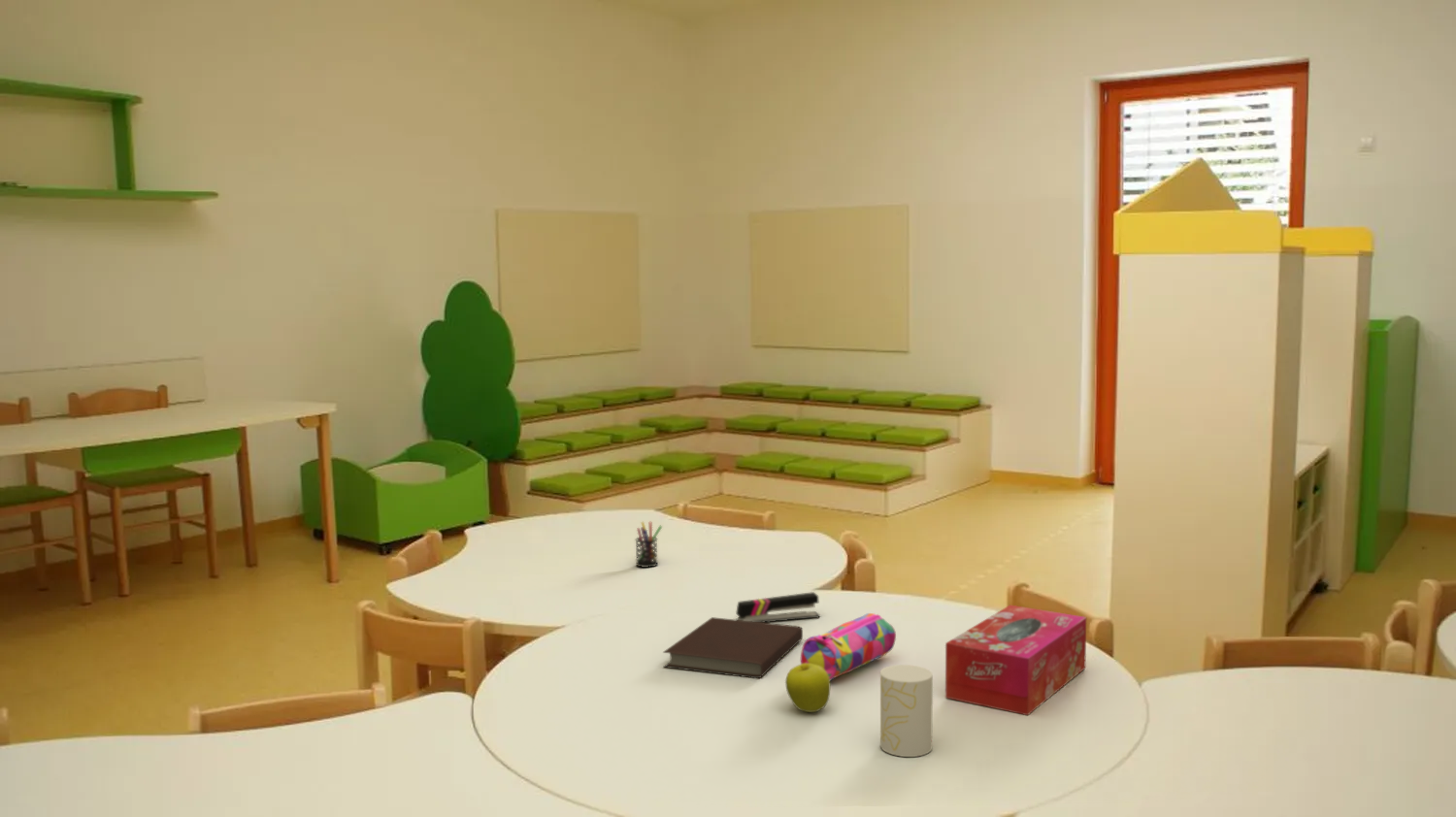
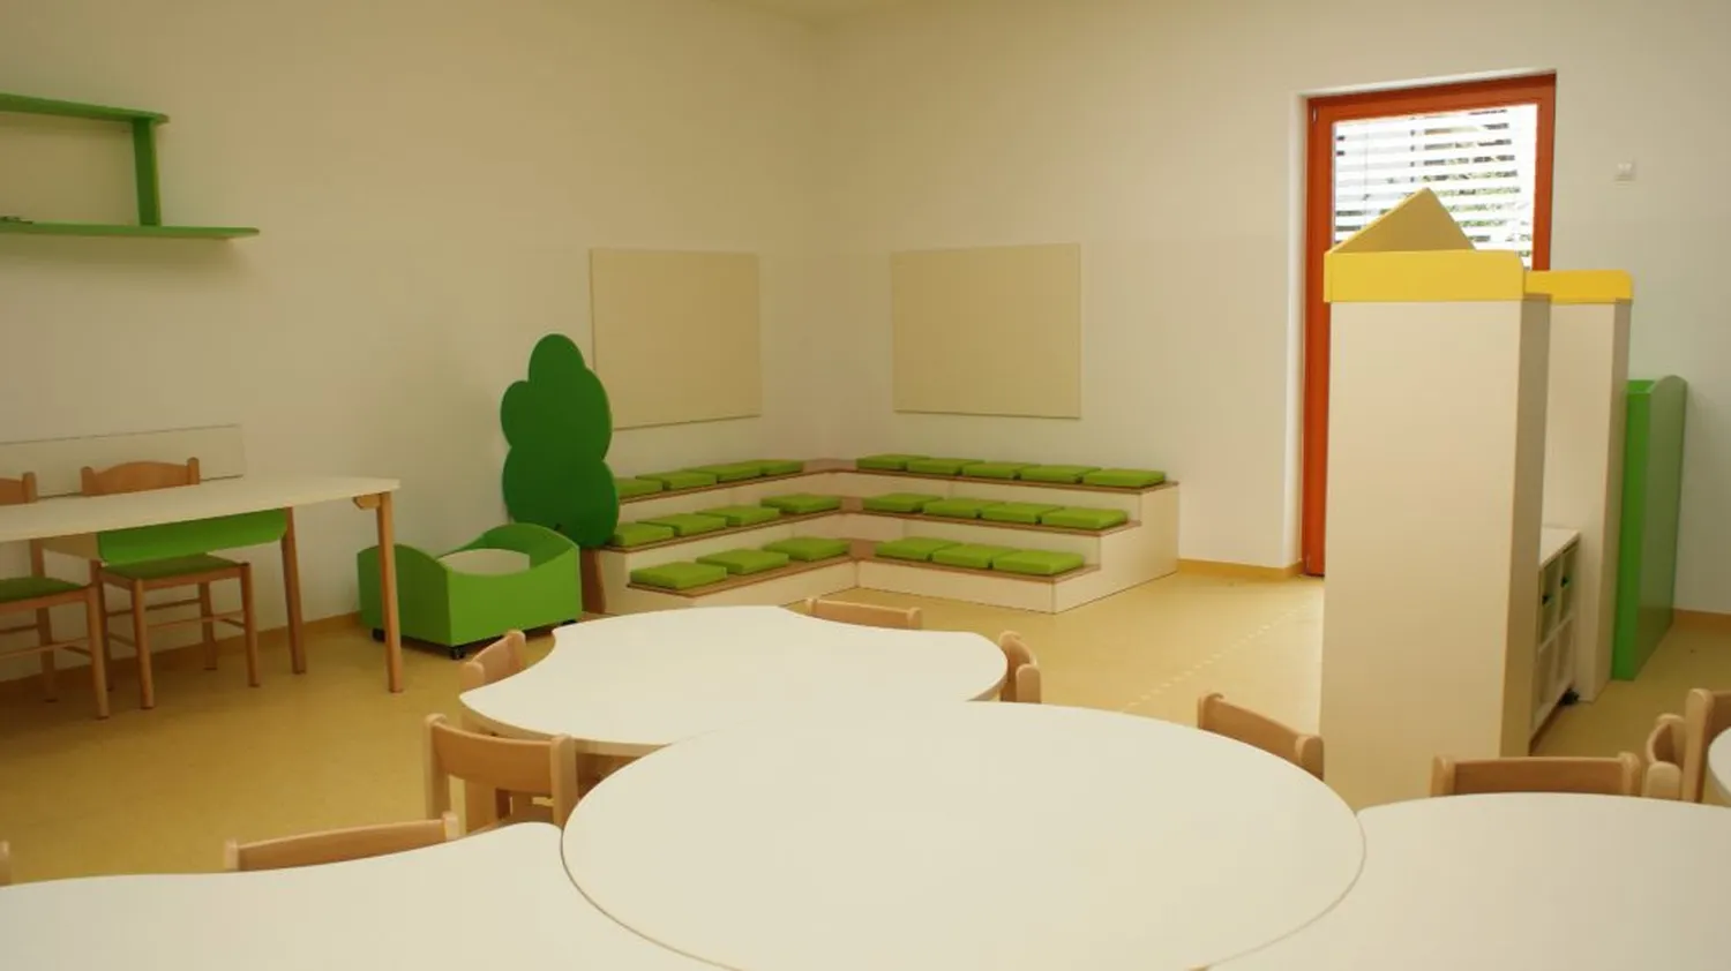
- notebook [662,616,804,679]
- pencil case [800,612,897,681]
- cup [879,664,934,758]
- stapler [735,591,821,623]
- pen holder [634,521,663,569]
- fruit [784,664,831,713]
- tissue box [944,605,1087,716]
